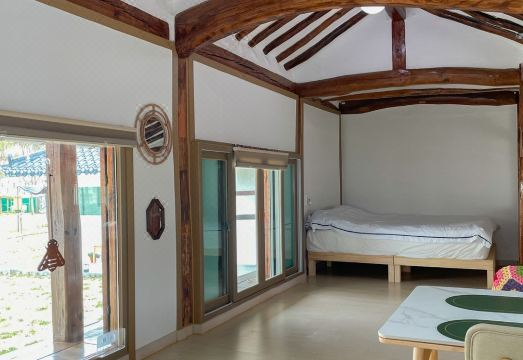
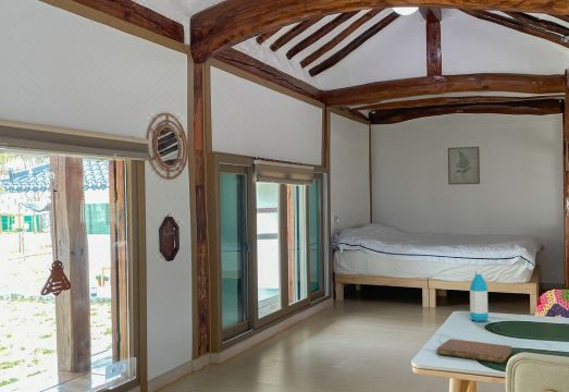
+ notebook [436,338,514,364]
+ water bottle [469,269,490,322]
+ wall art [447,146,481,185]
